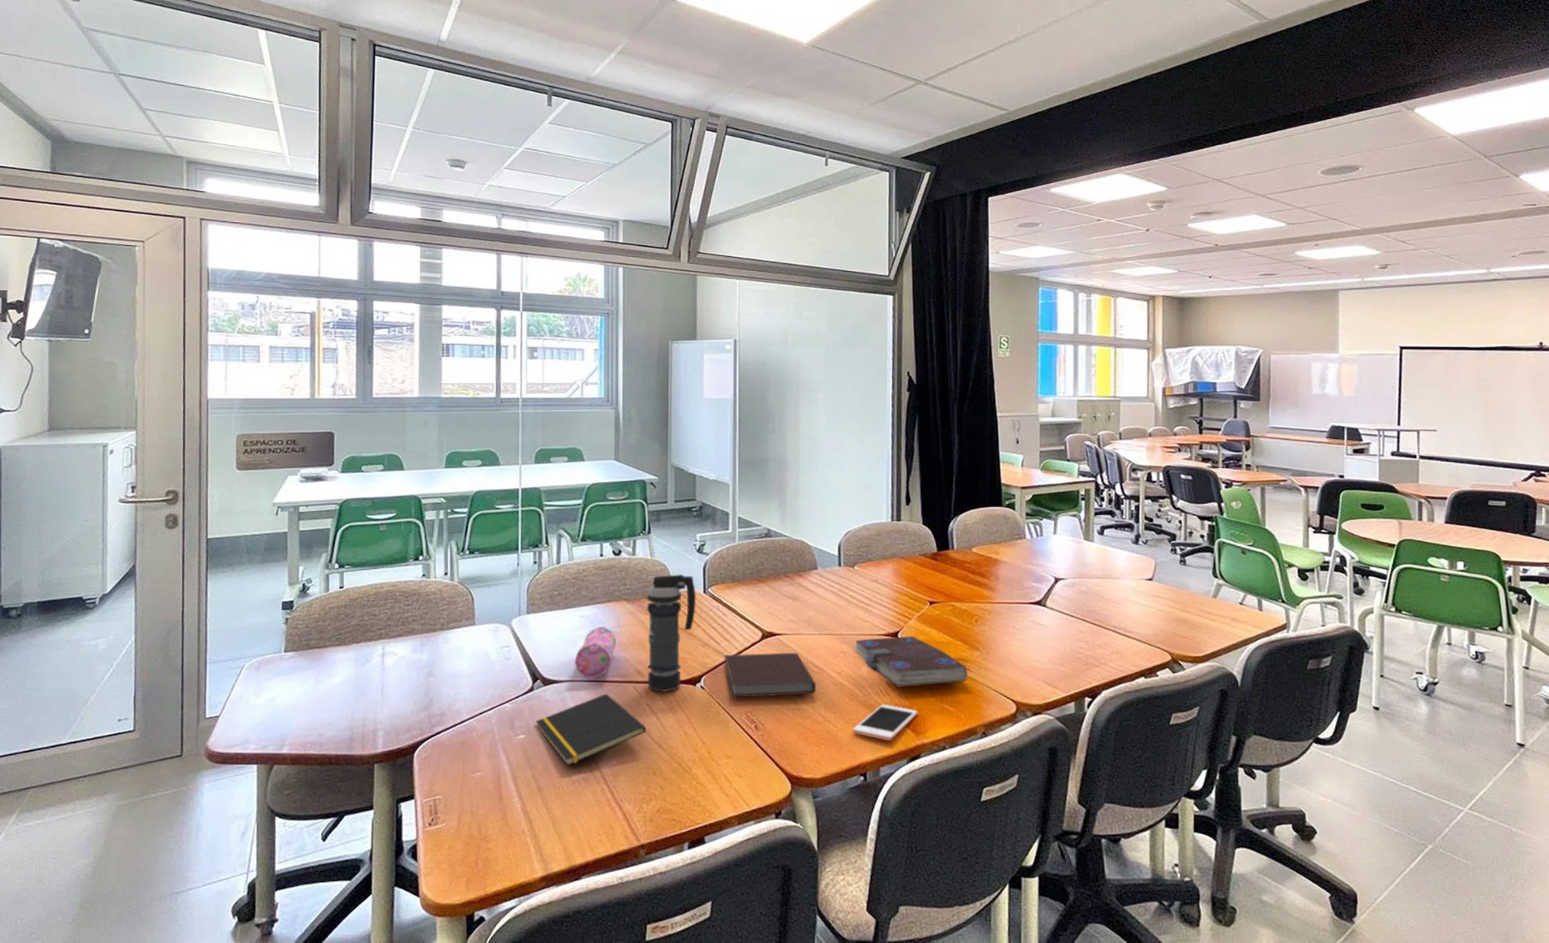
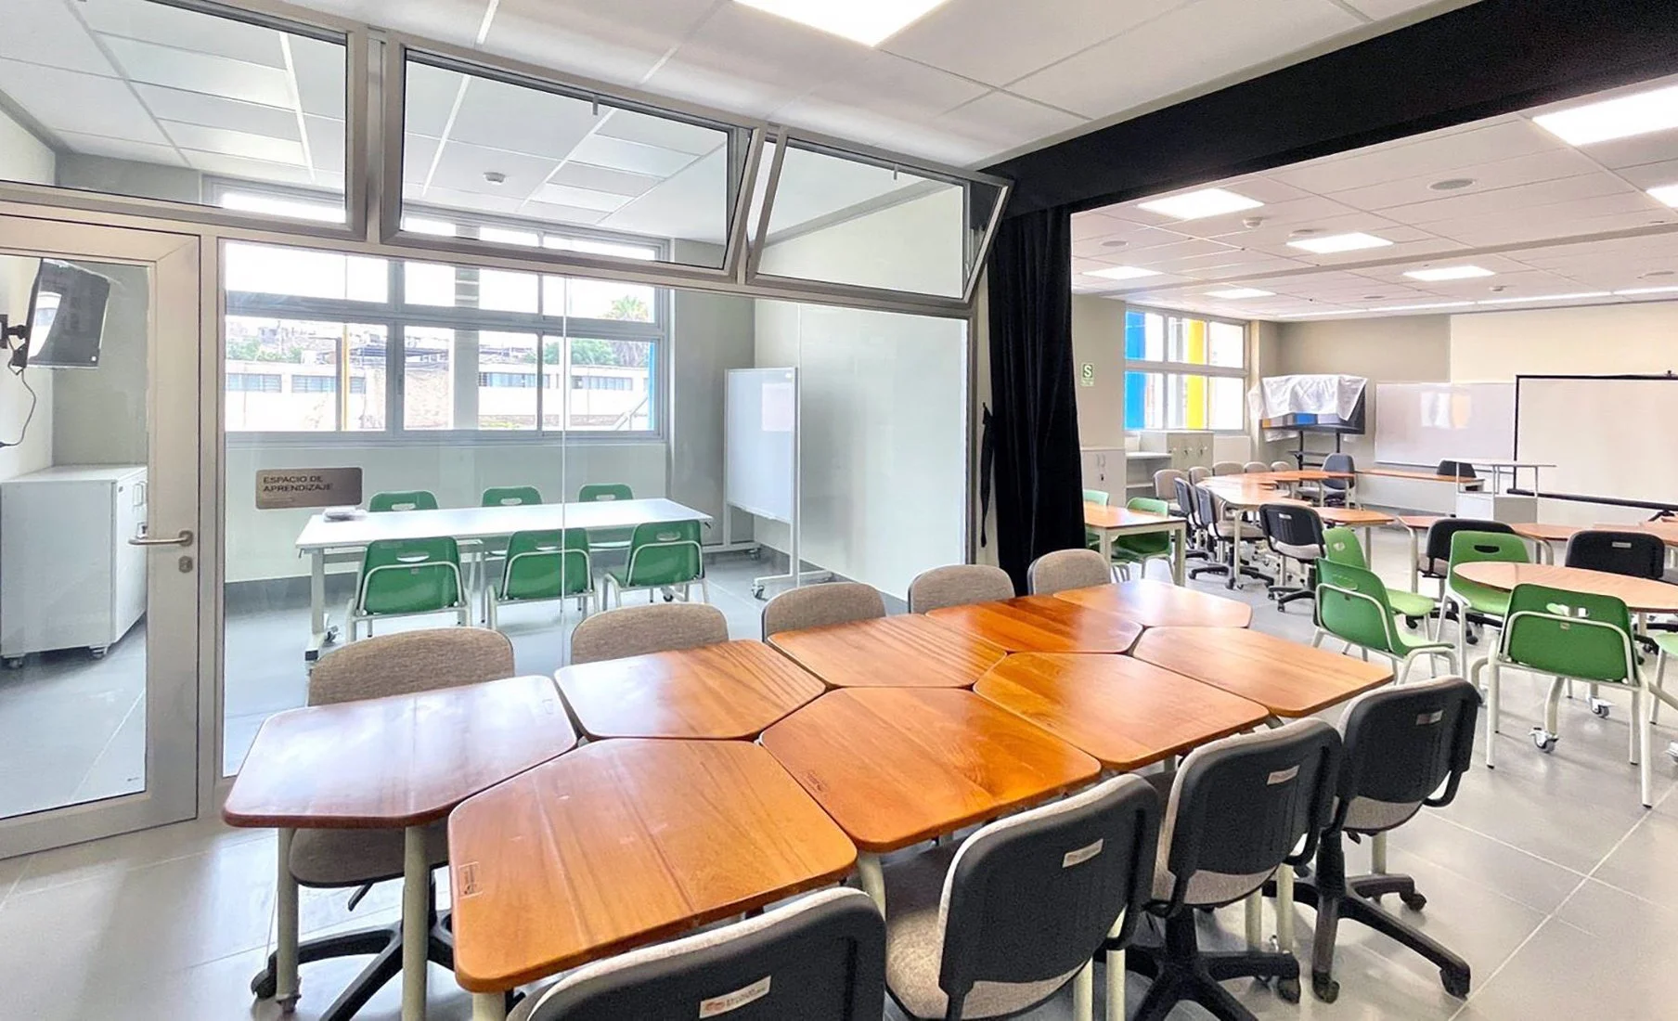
- cell phone [852,704,918,742]
- notebook [724,652,817,698]
- smoke grenade [646,573,697,693]
- pencil case [574,625,617,678]
- book [852,635,968,688]
- notepad [534,693,647,766]
